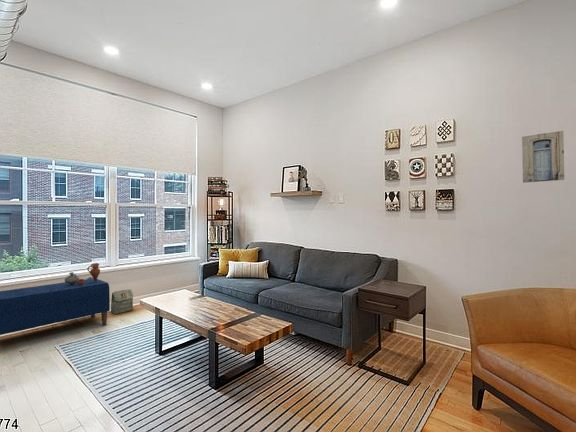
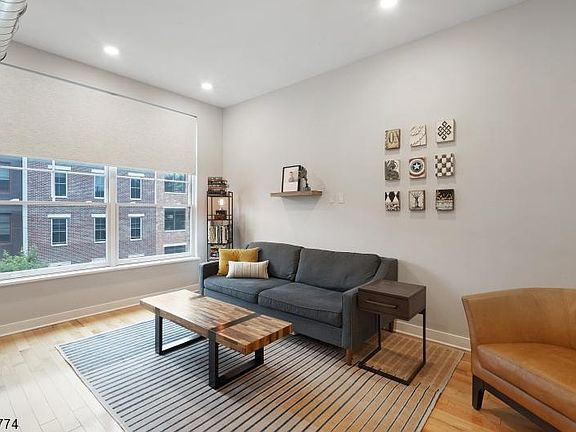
- wall art [521,130,565,184]
- bag [110,288,134,315]
- bench [0,278,111,336]
- pottery [64,262,101,285]
